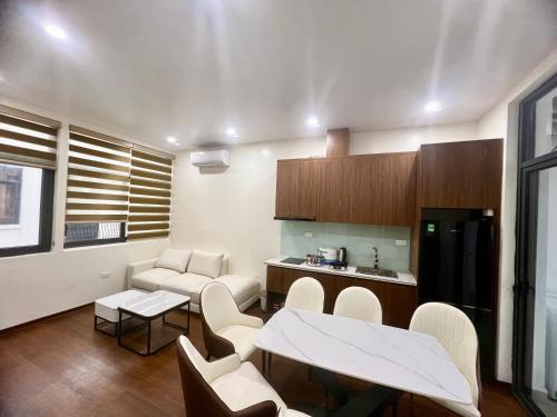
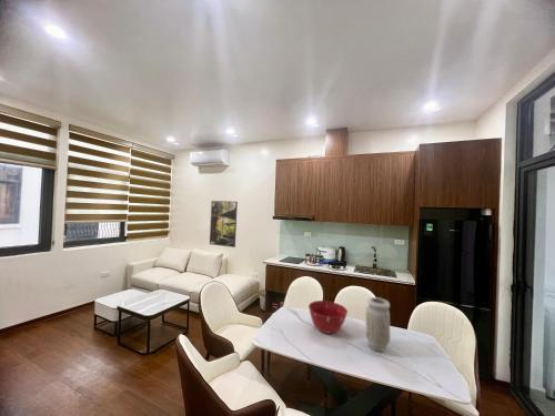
+ mixing bowl [307,300,349,335]
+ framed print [209,200,239,248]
+ vase [364,296,392,353]
